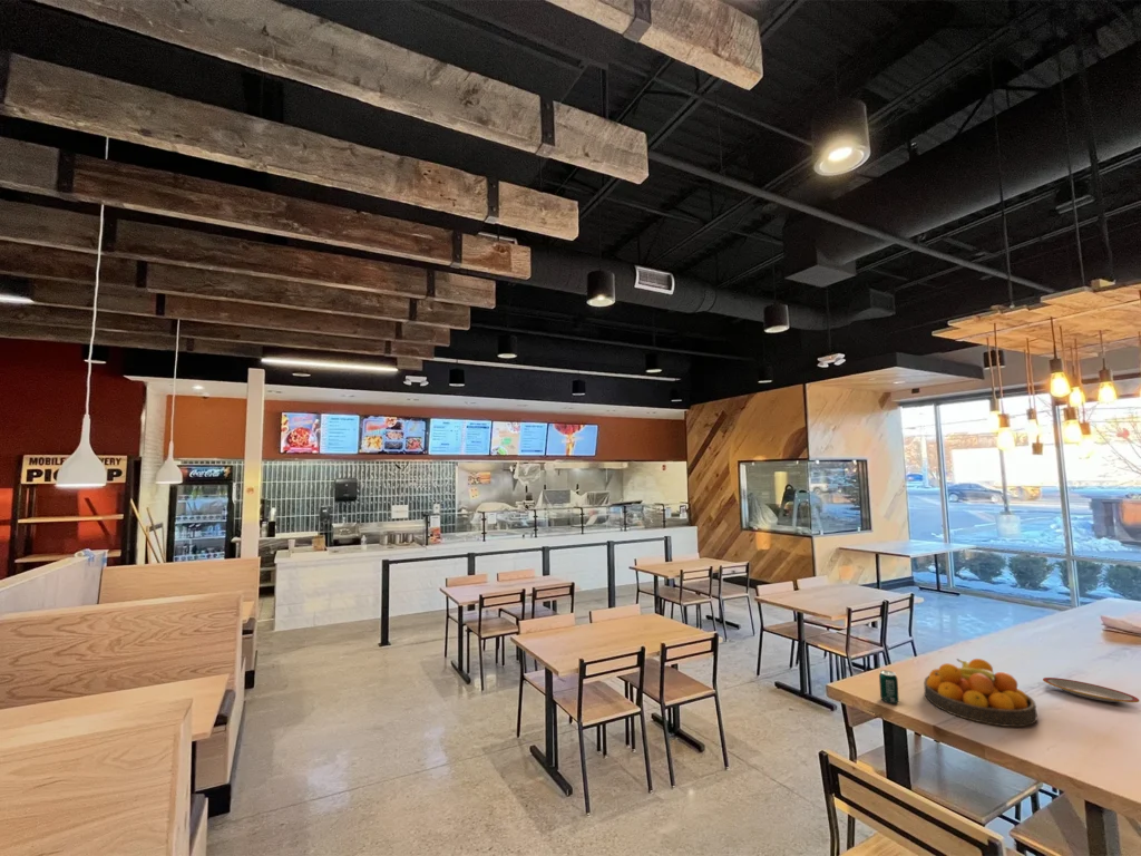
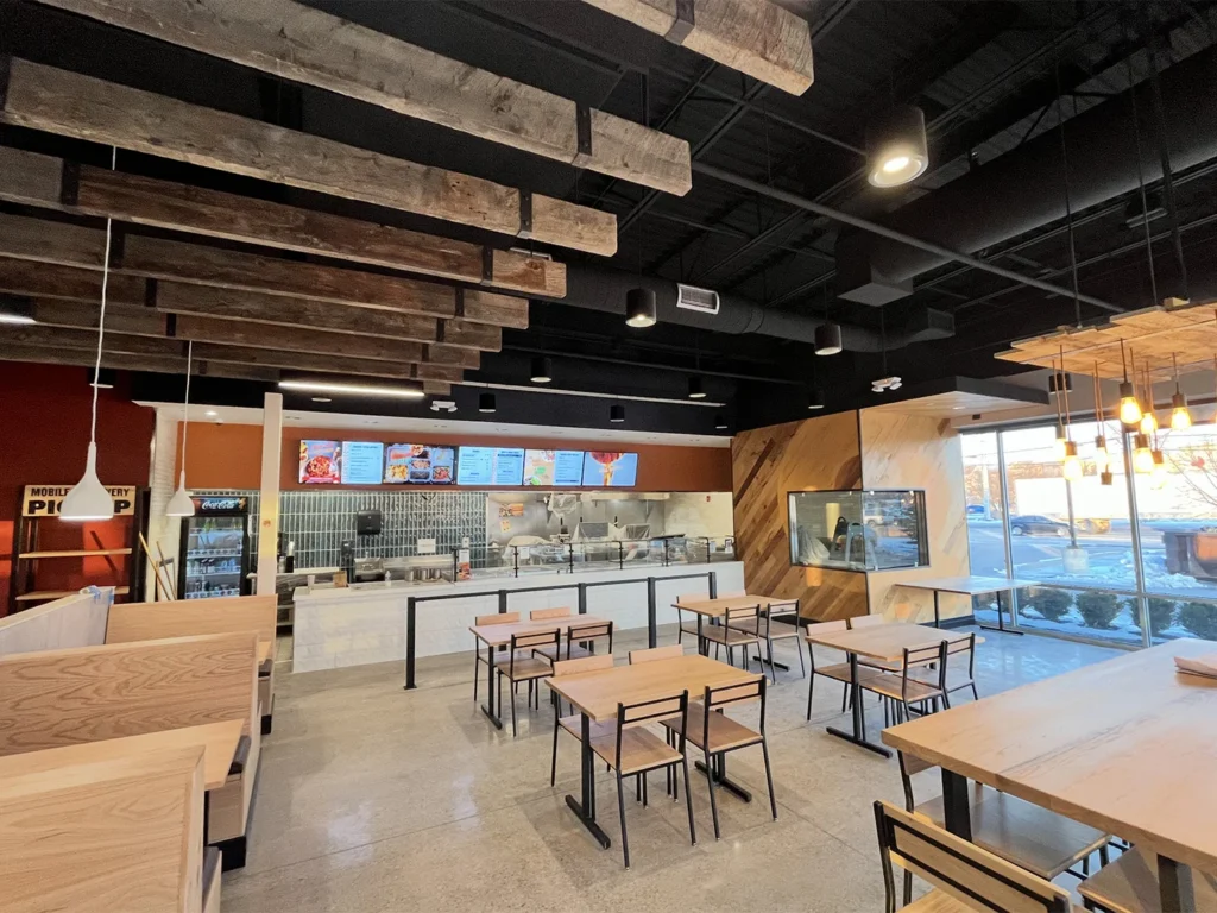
- fruit bowl [923,658,1038,728]
- plate [1042,677,1140,703]
- beverage can [878,669,900,704]
